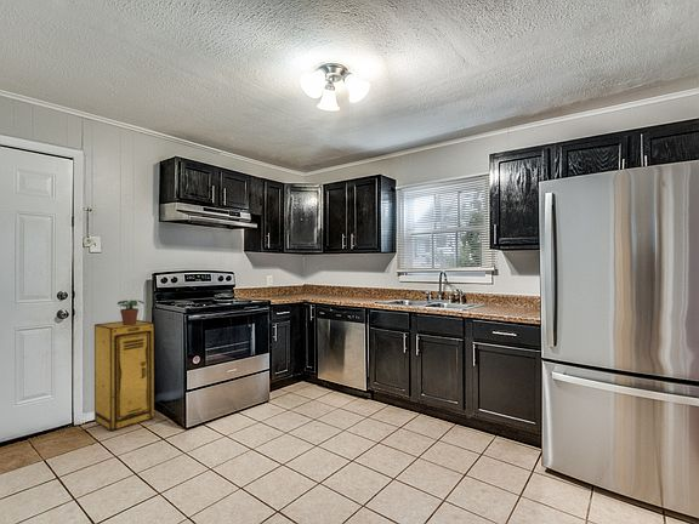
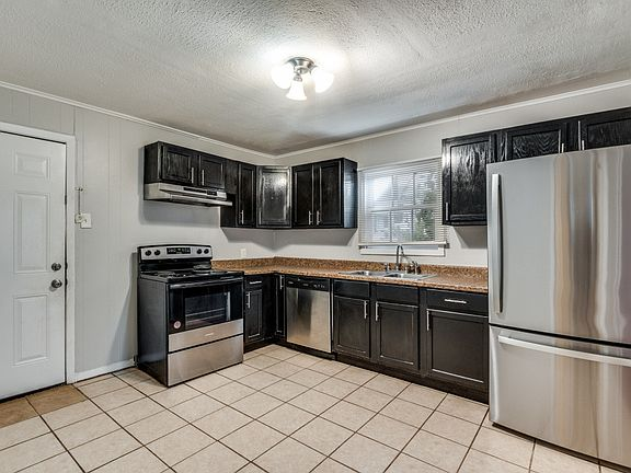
- storage cabinet [93,319,155,433]
- potted plant [116,298,146,325]
